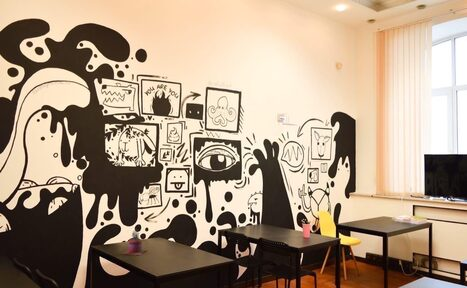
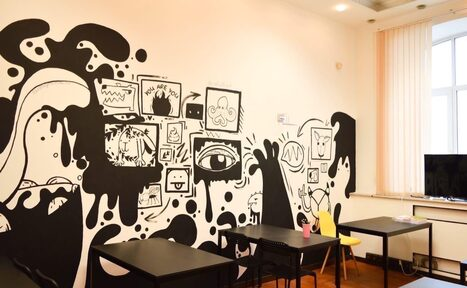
- potted cactus [121,229,148,256]
